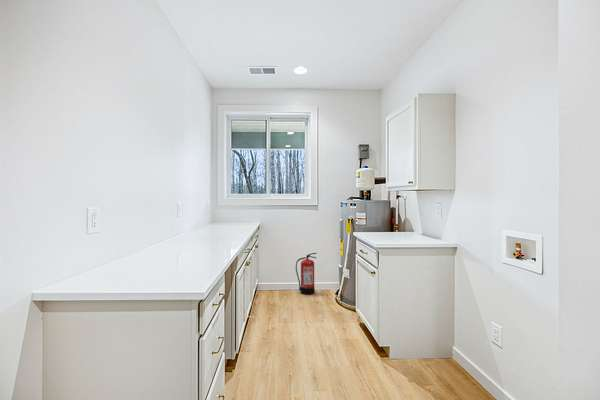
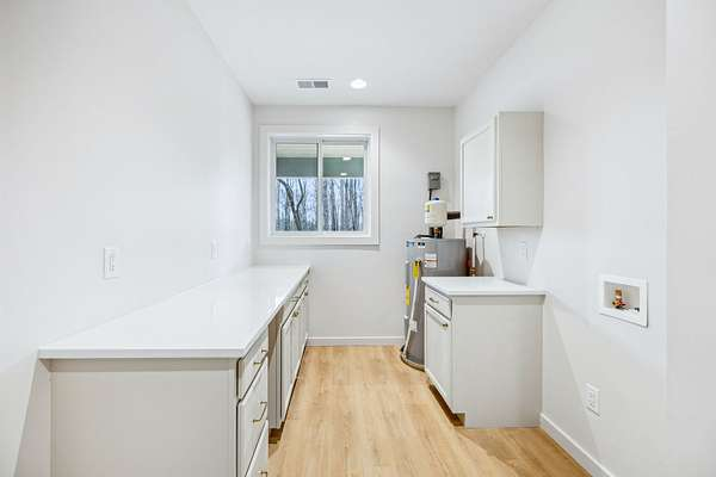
- fire extinguisher [295,252,318,296]
